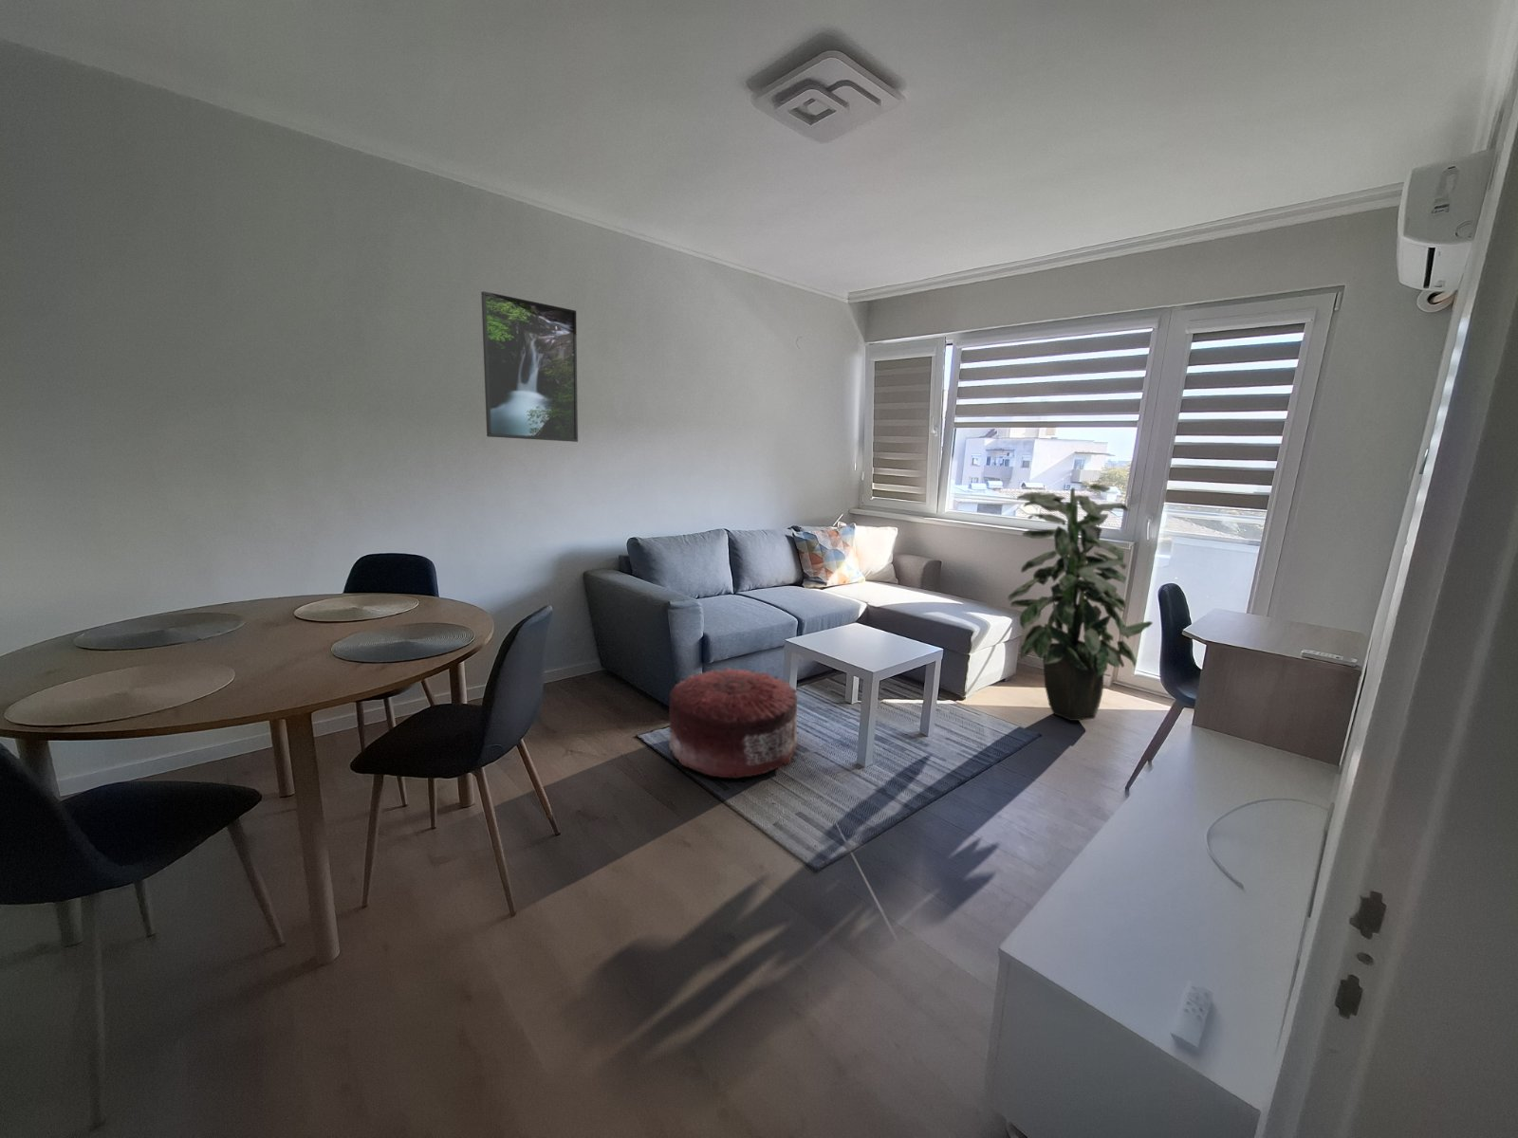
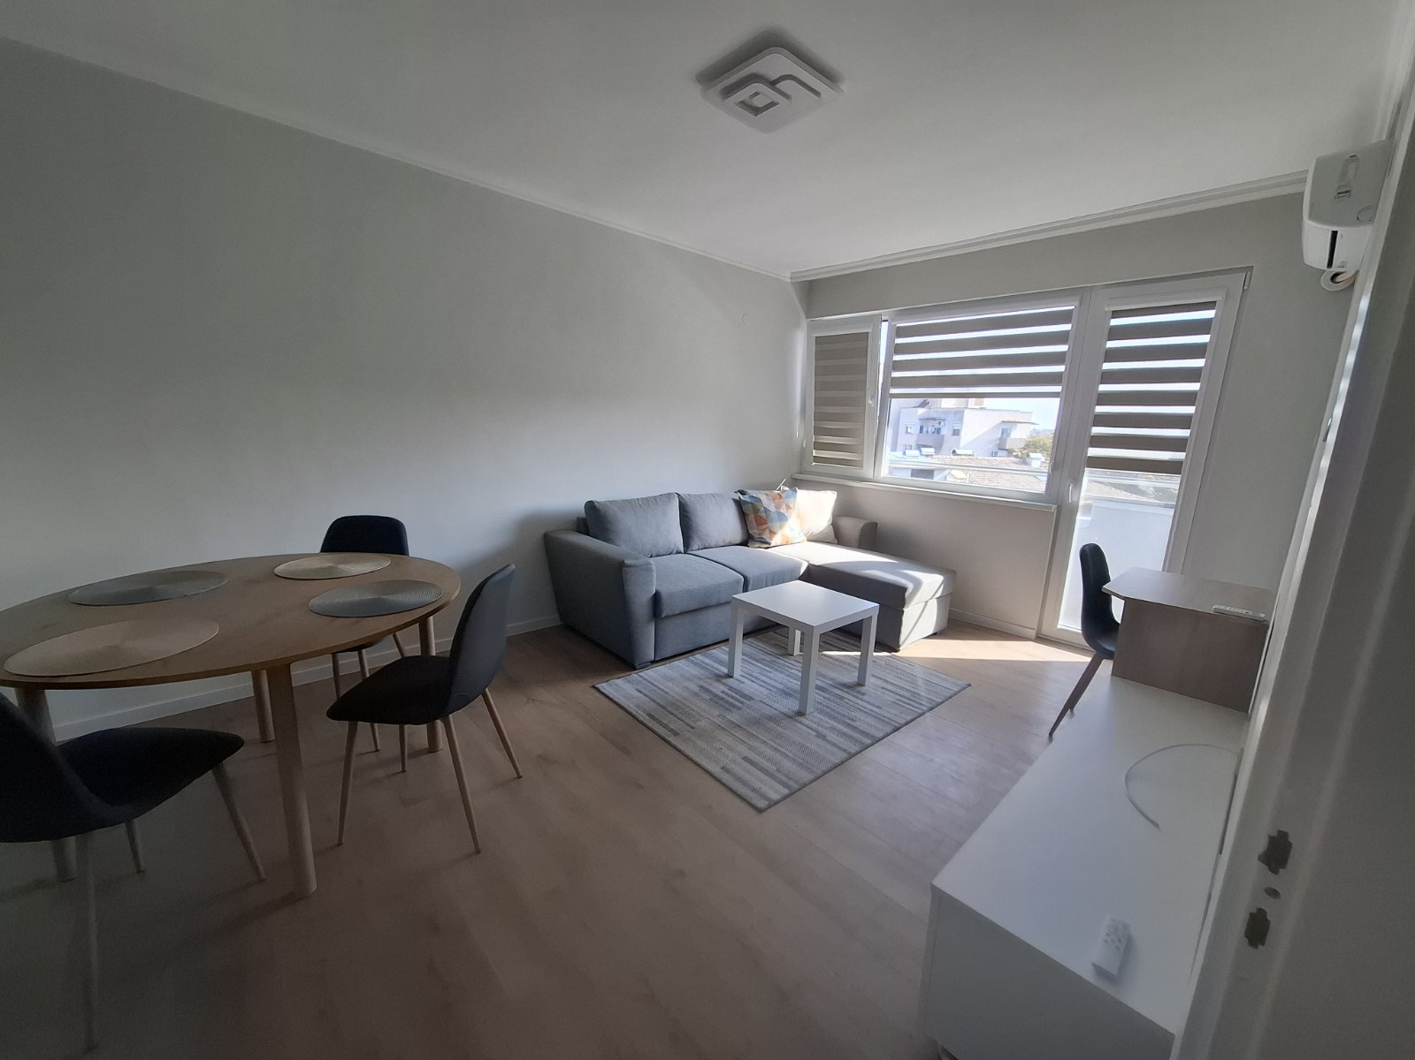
- pouf [668,666,798,779]
- indoor plant [1006,483,1153,722]
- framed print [481,290,579,442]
